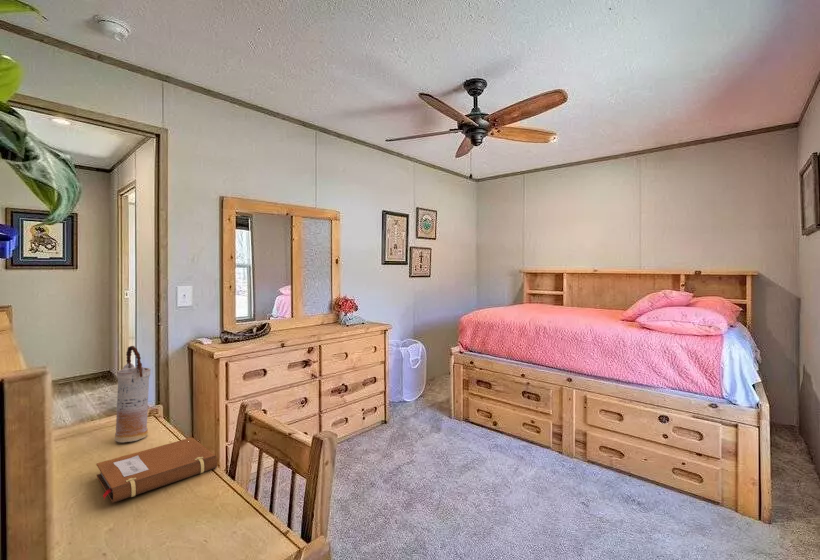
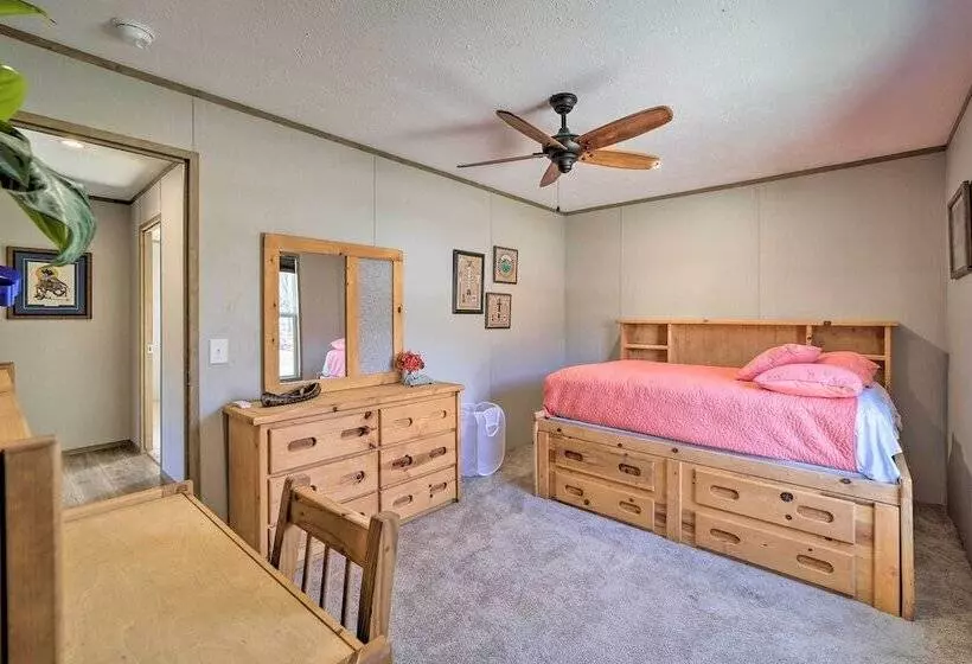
- notebook [96,437,218,504]
- vase [114,345,152,443]
